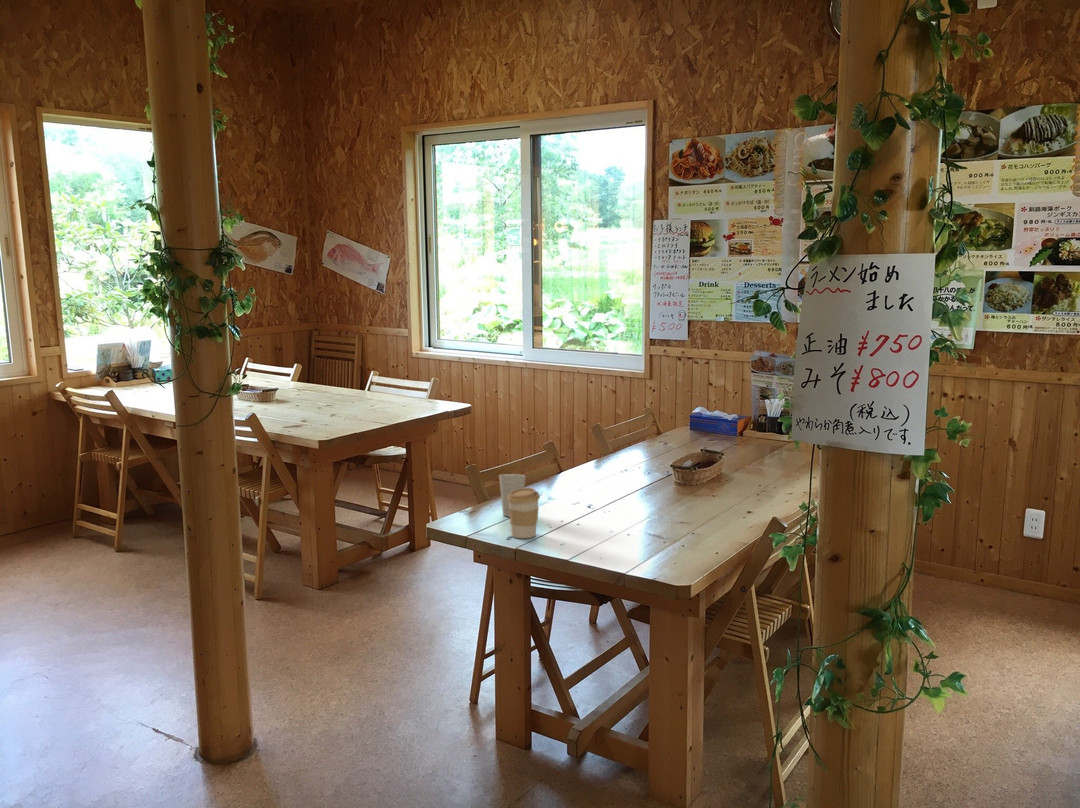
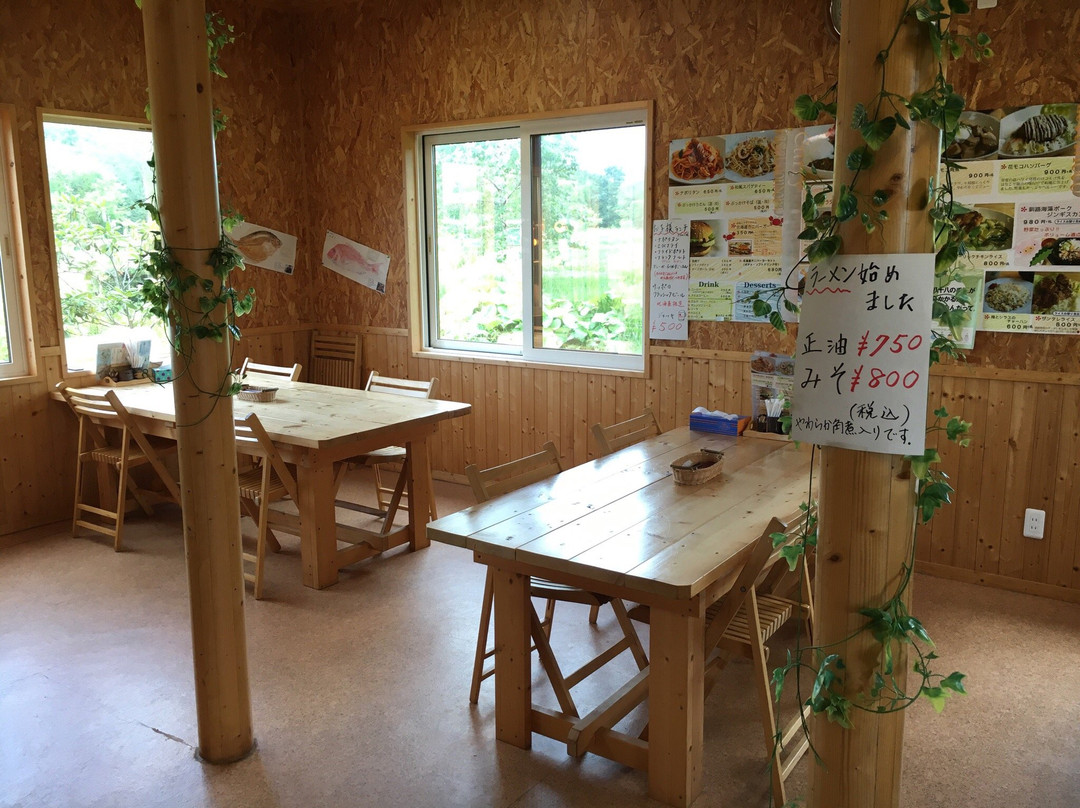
- cup [498,473,526,518]
- coffee cup [507,487,541,539]
